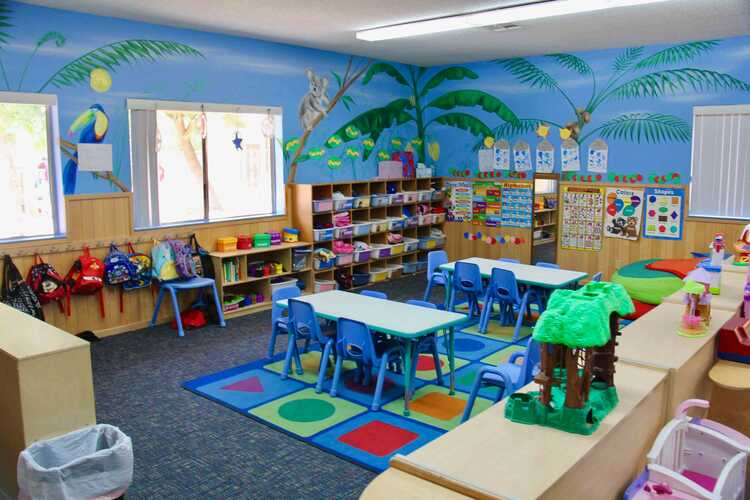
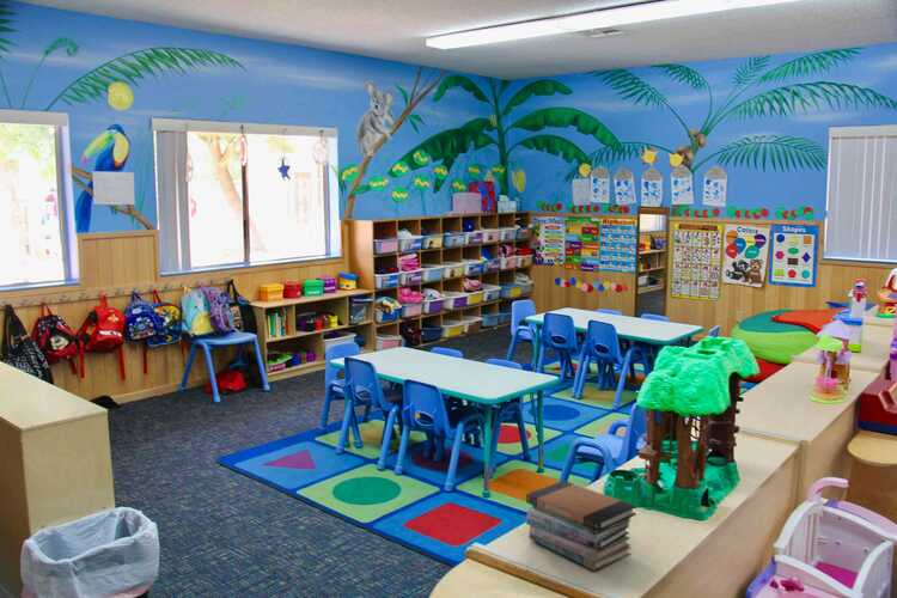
+ book stack [525,480,637,572]
